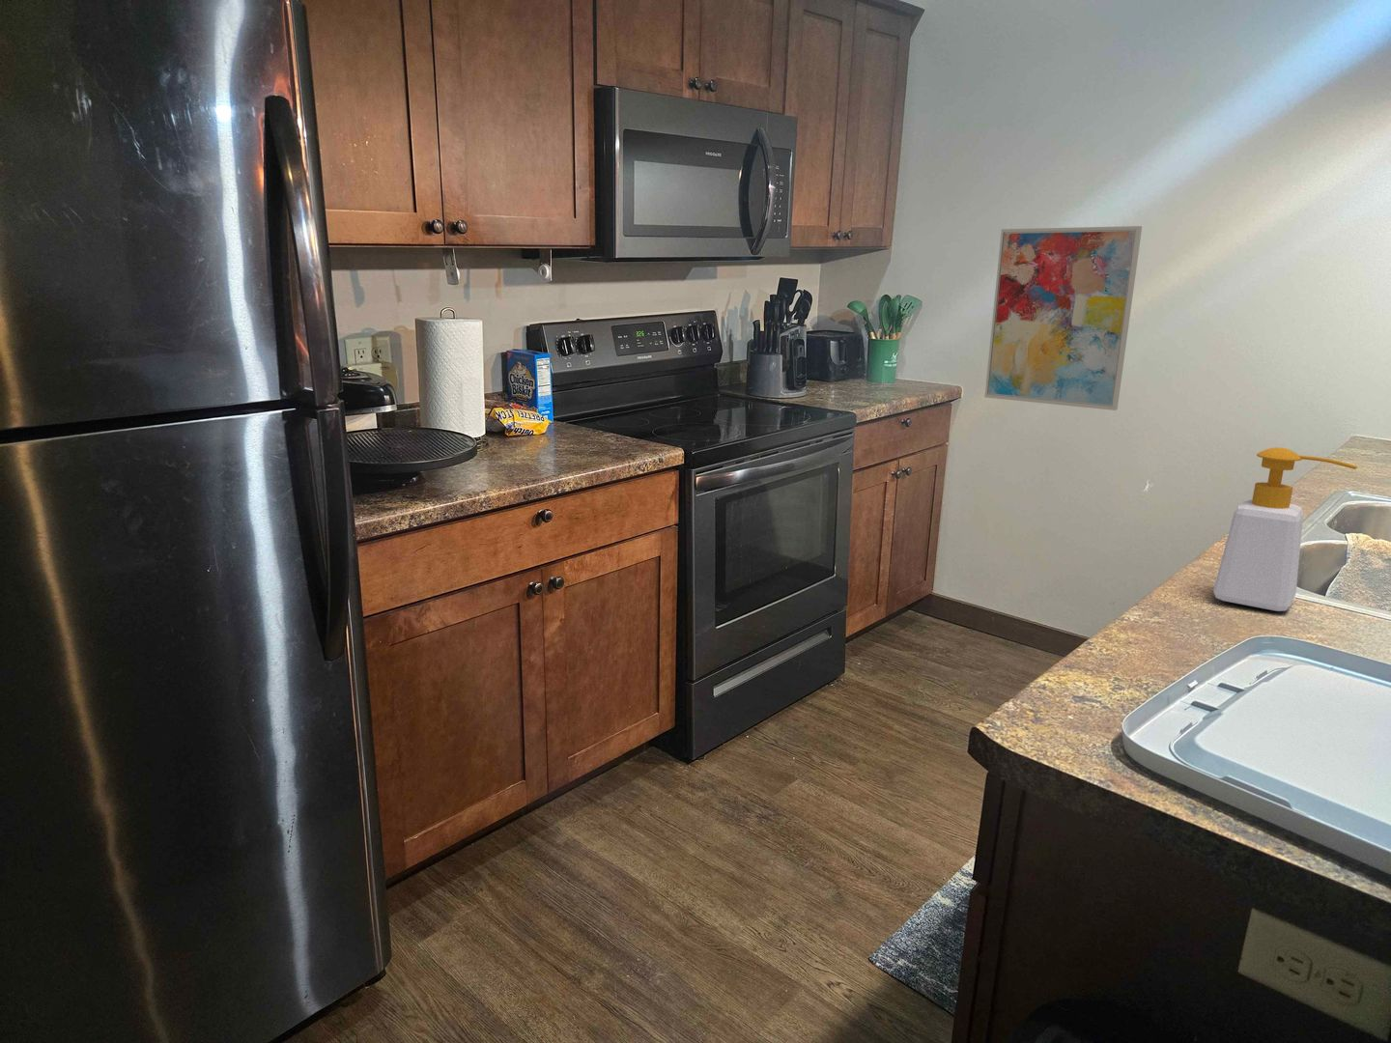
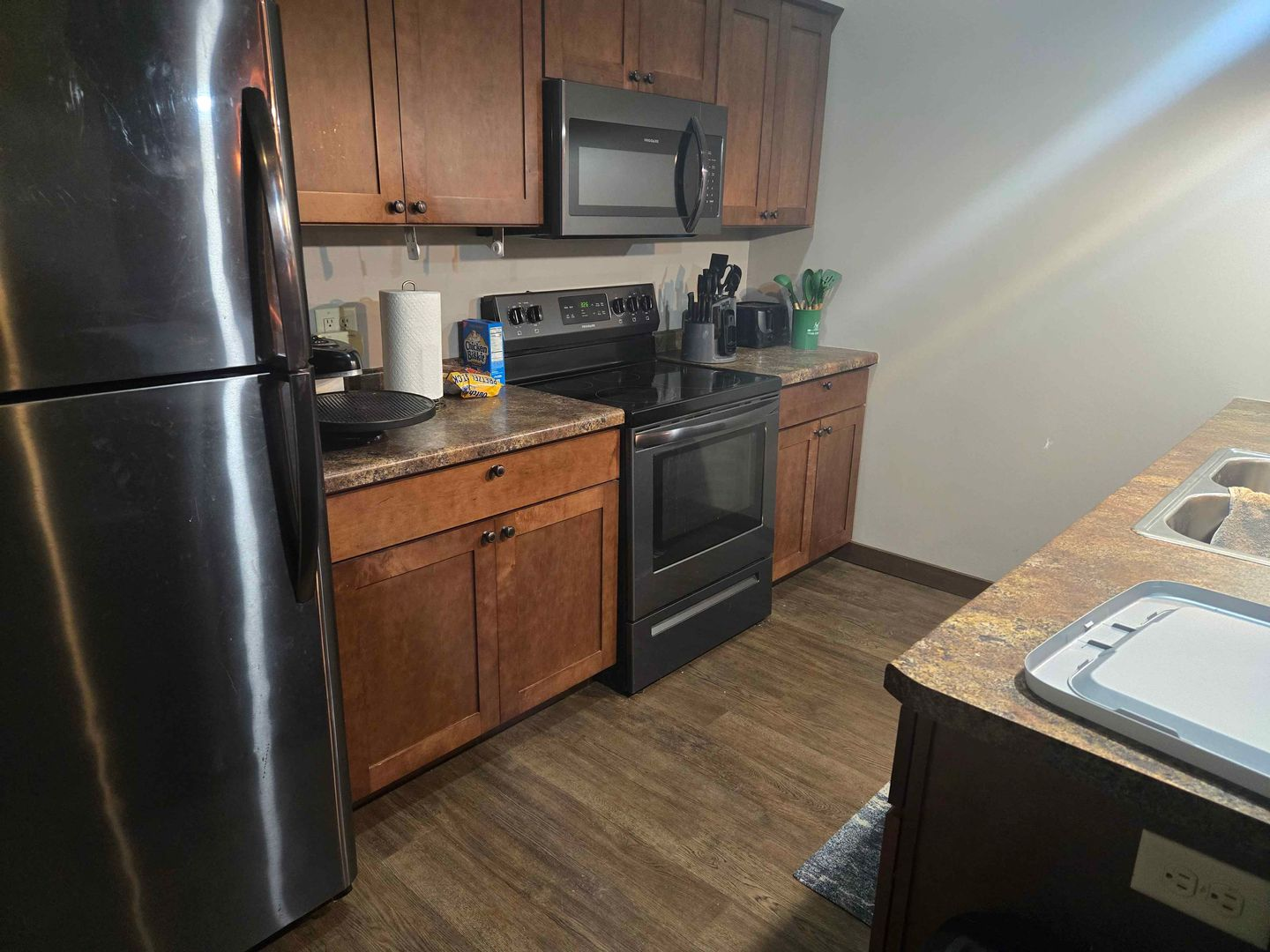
- wall art [985,225,1142,412]
- soap bottle [1212,446,1359,612]
